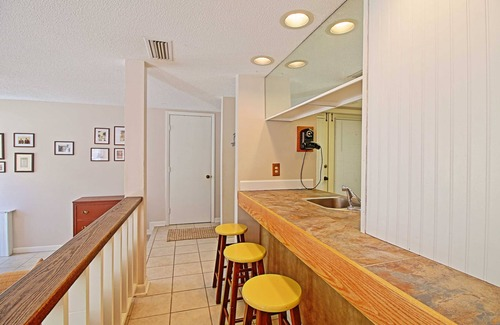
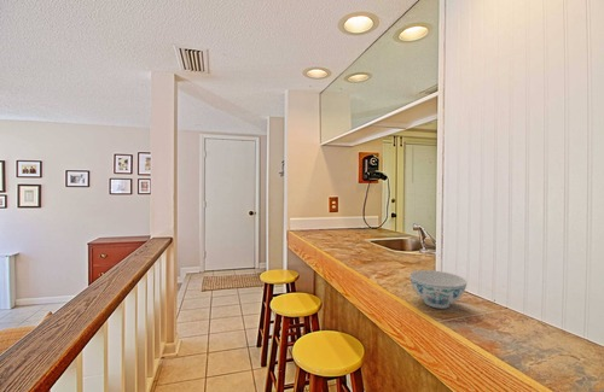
+ chinaware [408,269,467,310]
